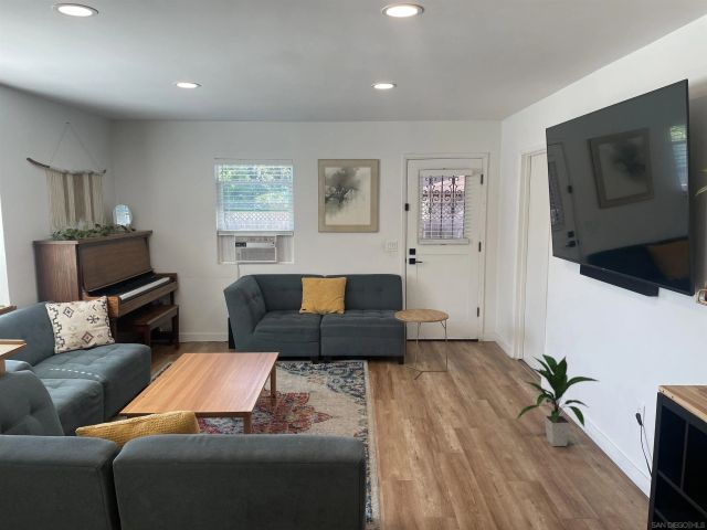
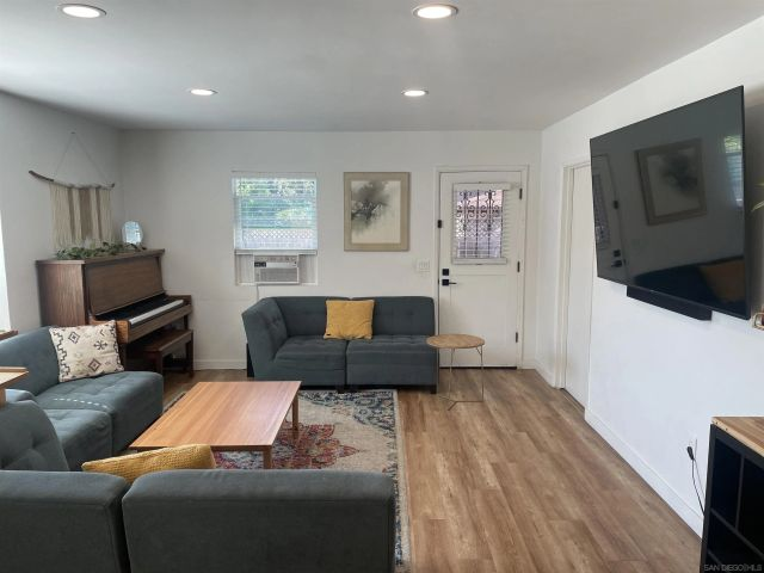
- indoor plant [515,353,599,447]
